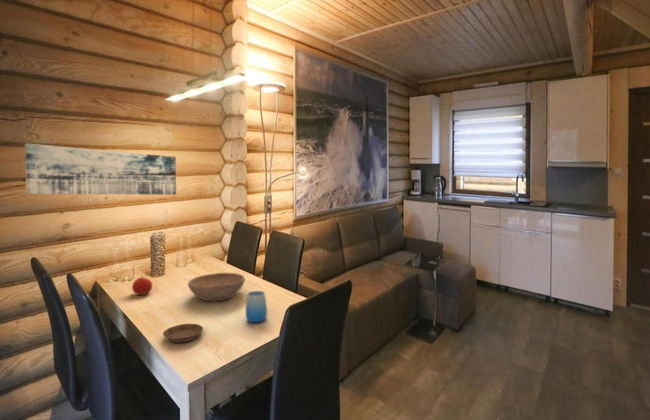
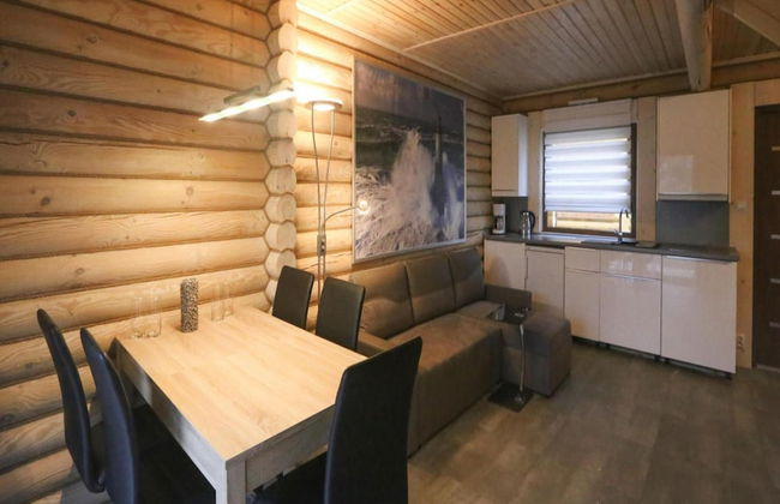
- fruit [131,274,153,296]
- wall art [24,142,177,196]
- bowl [187,272,246,302]
- saucer [162,323,204,343]
- cup [245,290,268,324]
